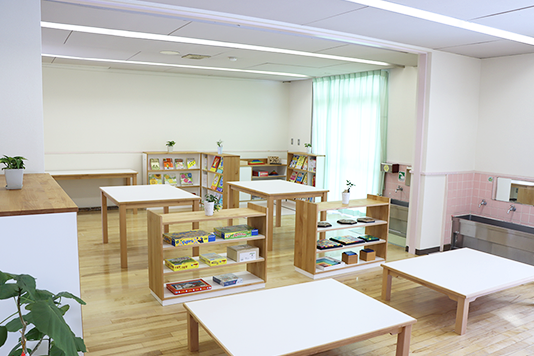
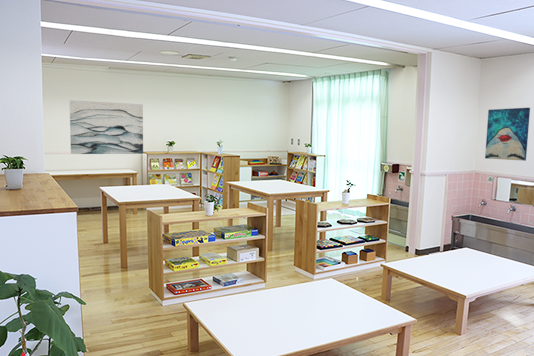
+ wall art [484,107,531,162]
+ wall art [69,99,144,155]
